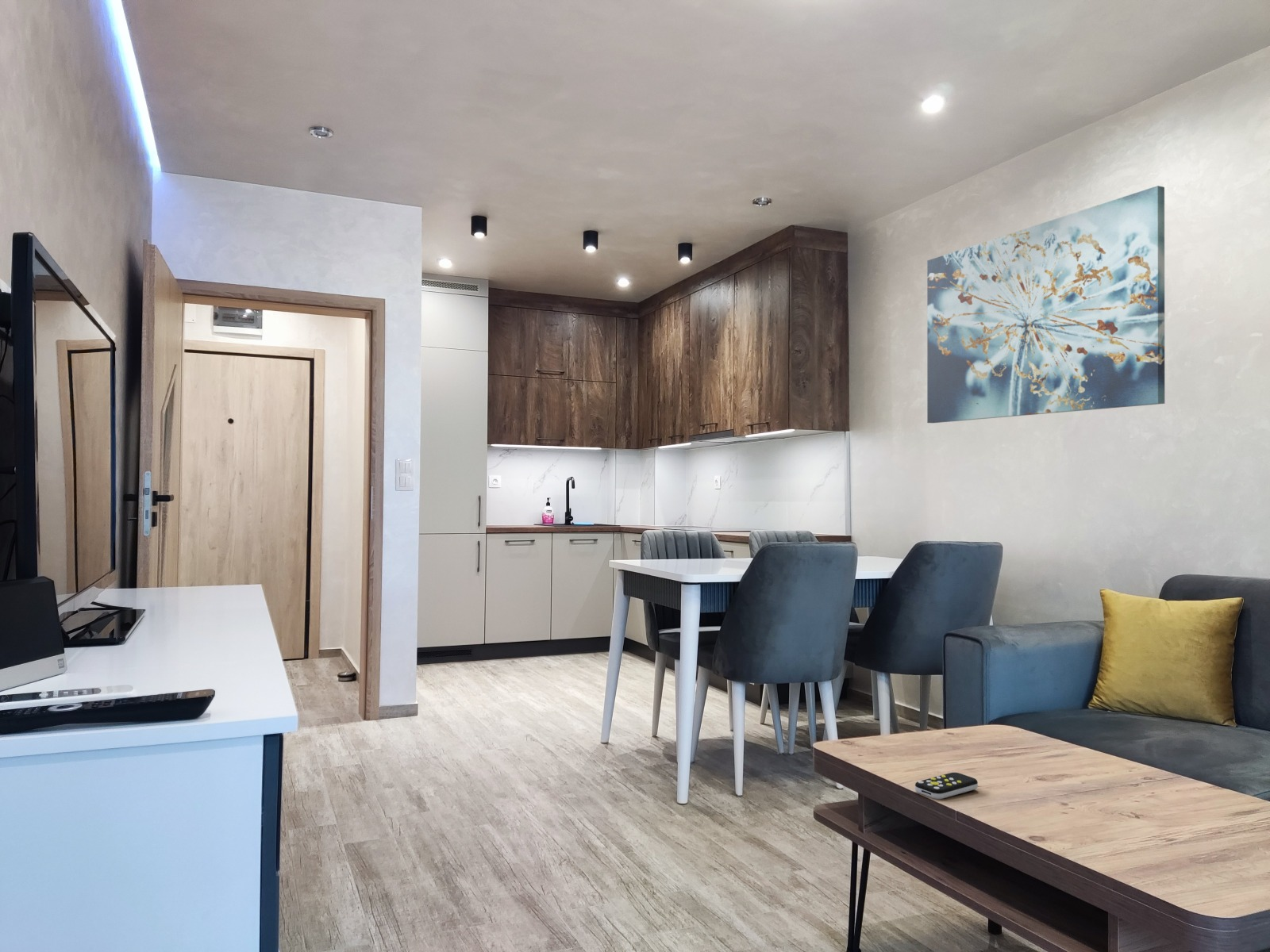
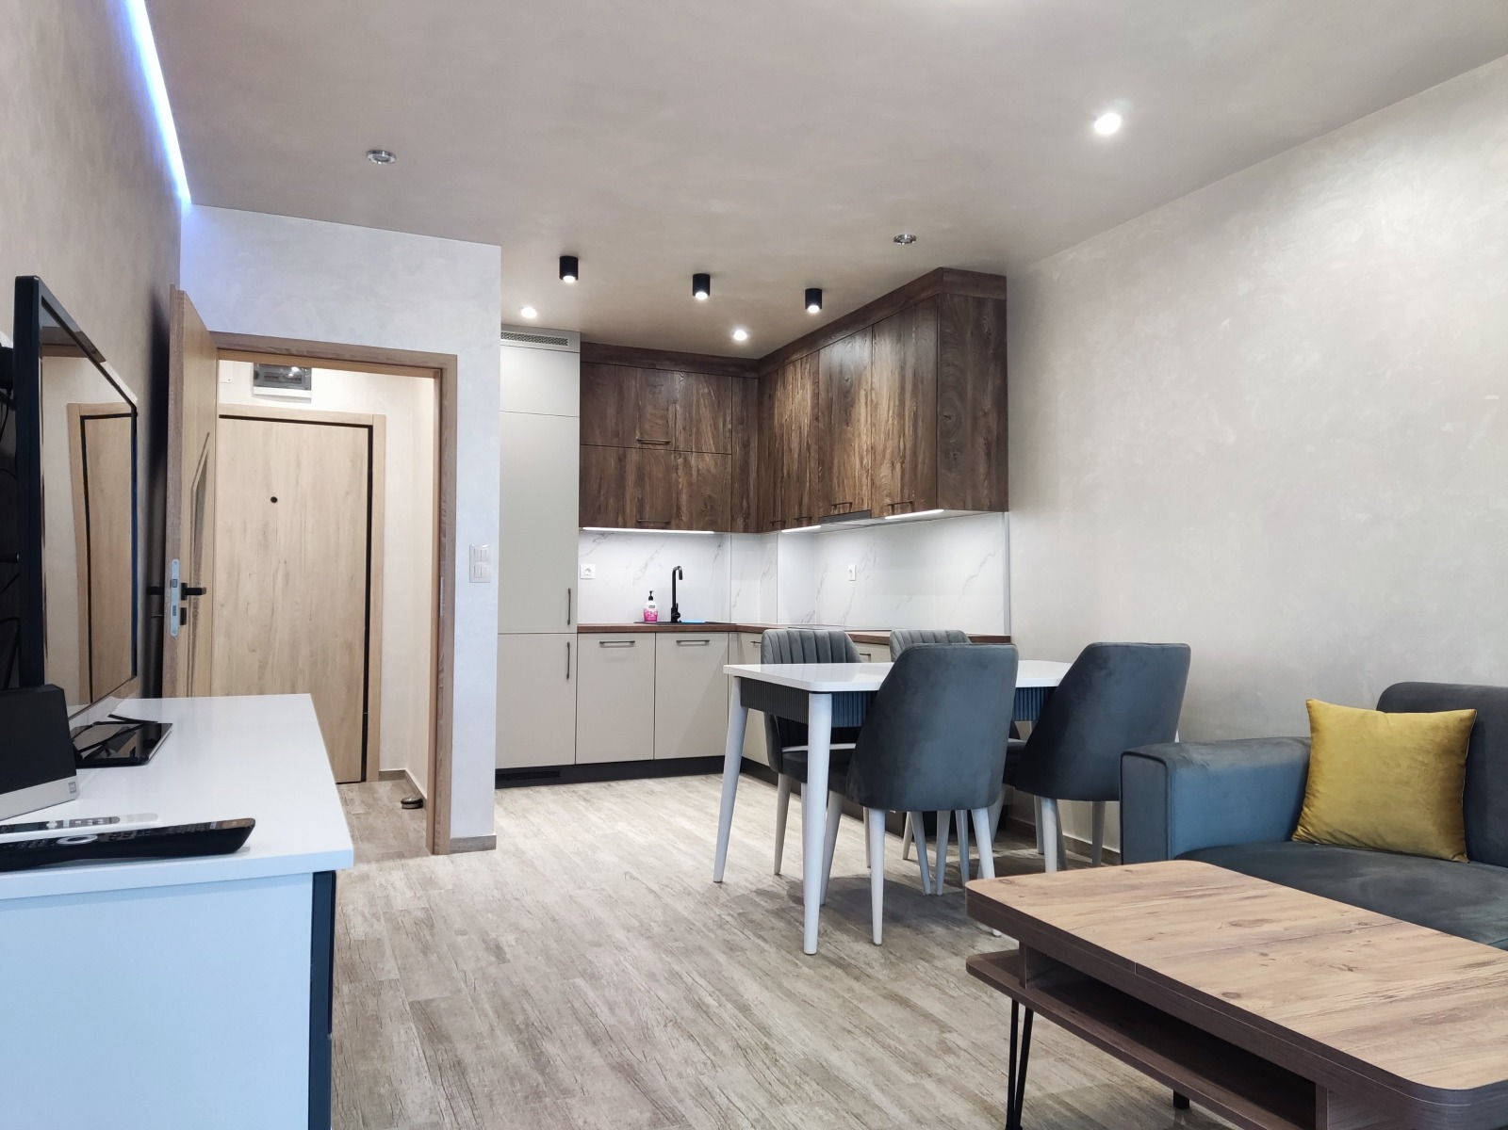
- remote control [914,772,979,800]
- wall art [926,185,1165,424]
